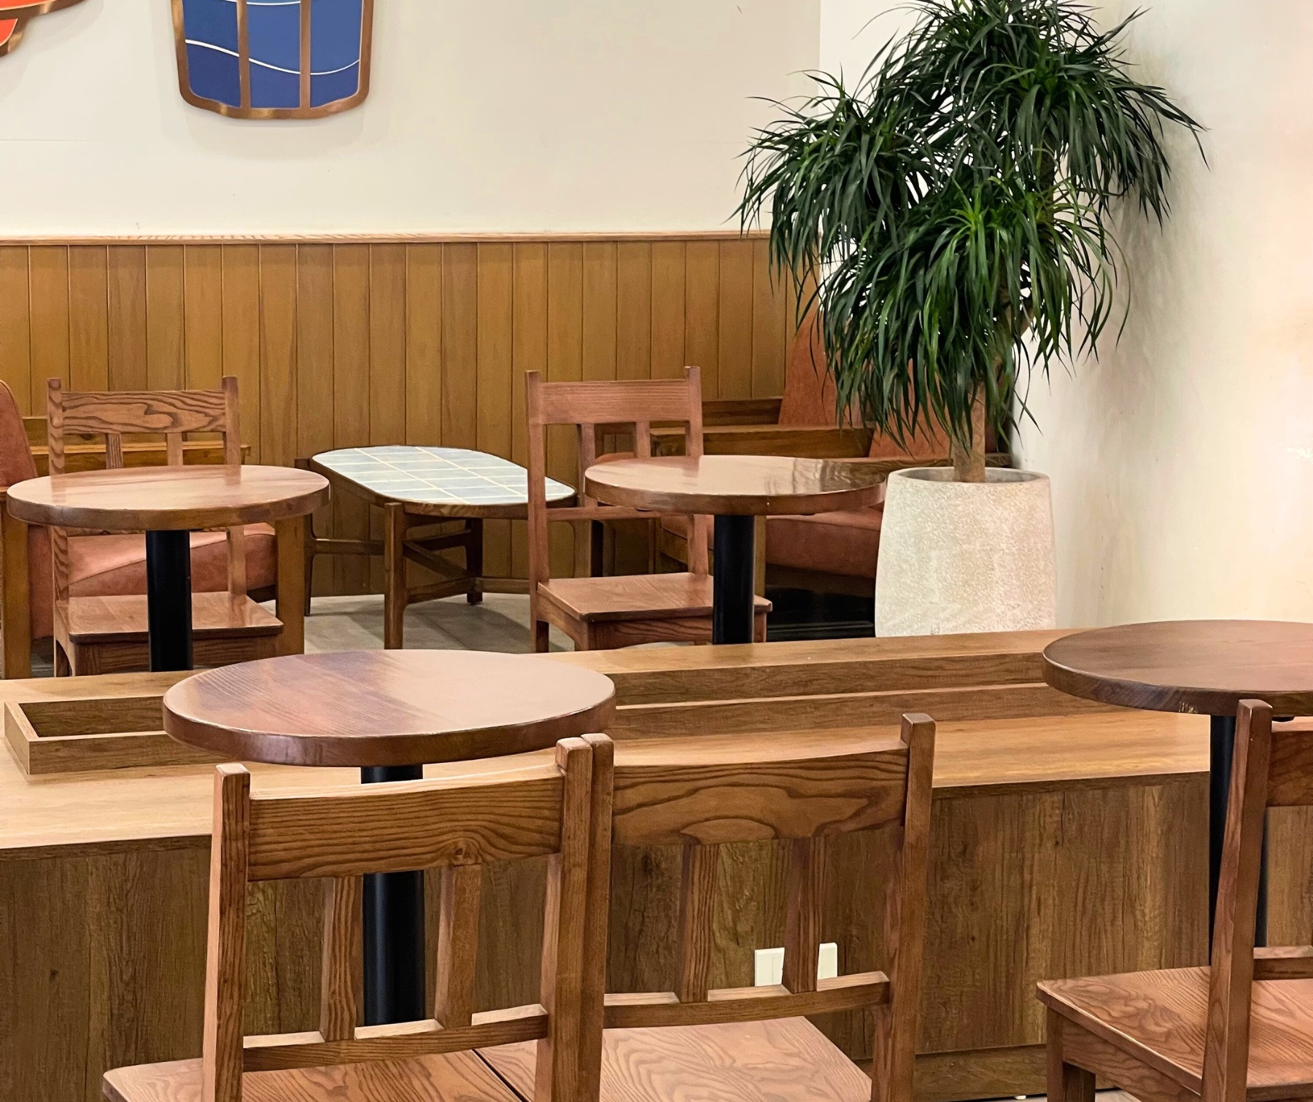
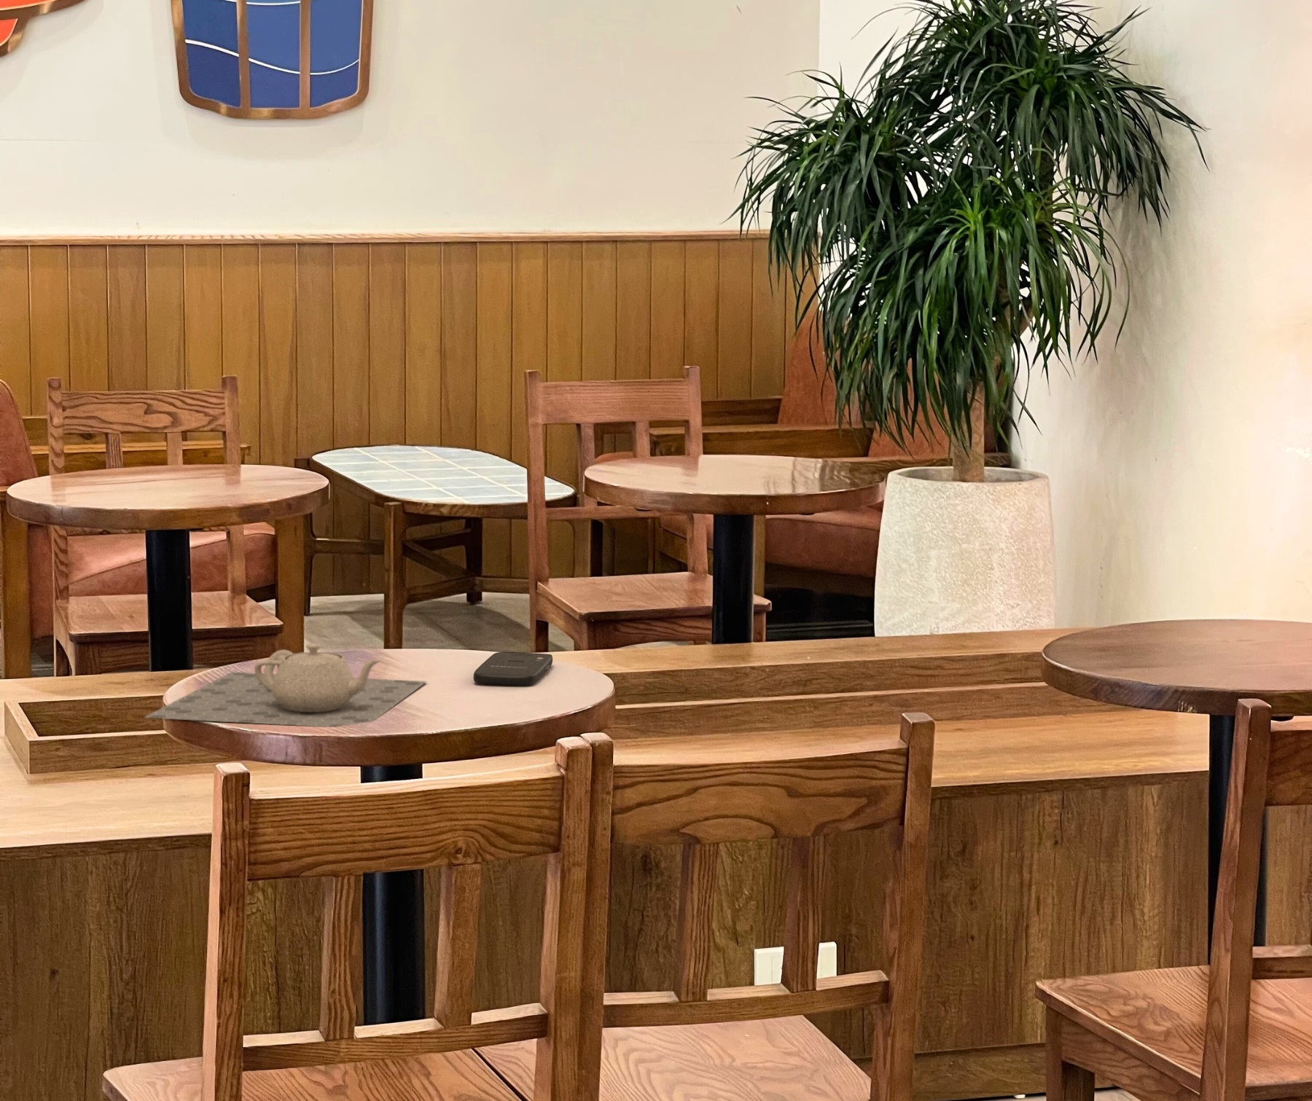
+ smartphone [473,651,553,685]
+ teapot [143,642,428,727]
